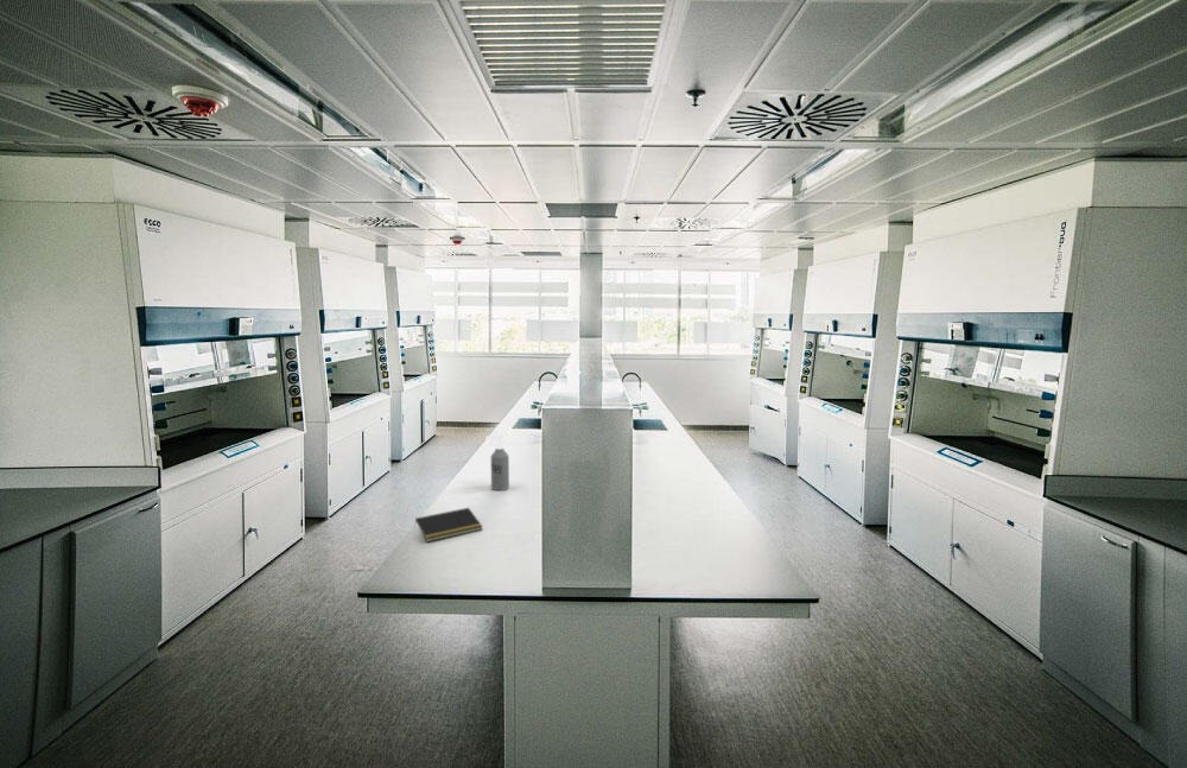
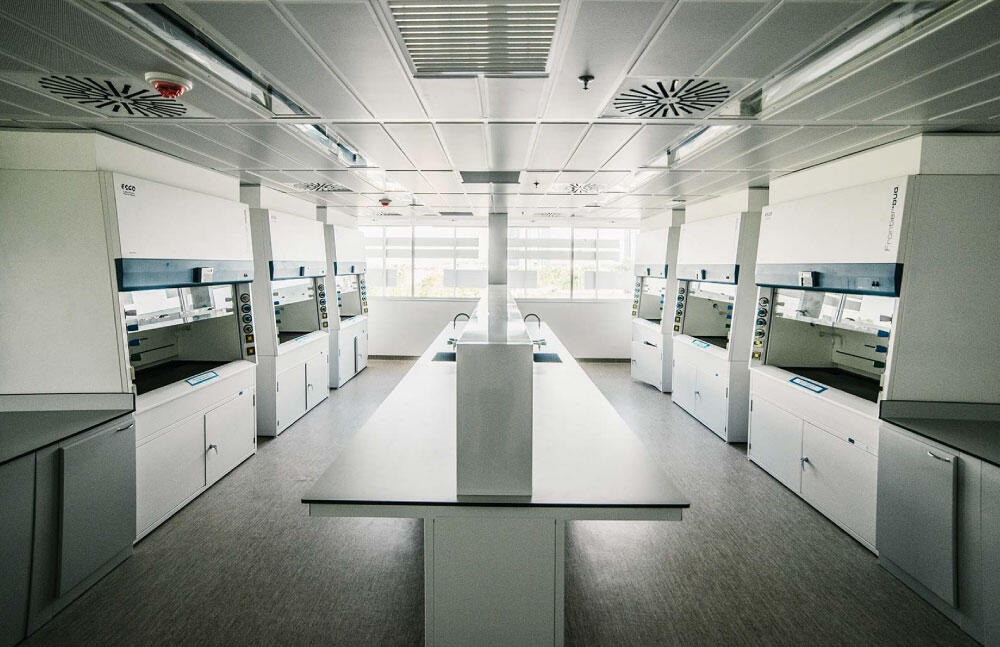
- spray bottle [485,433,510,491]
- notepad [413,507,484,542]
